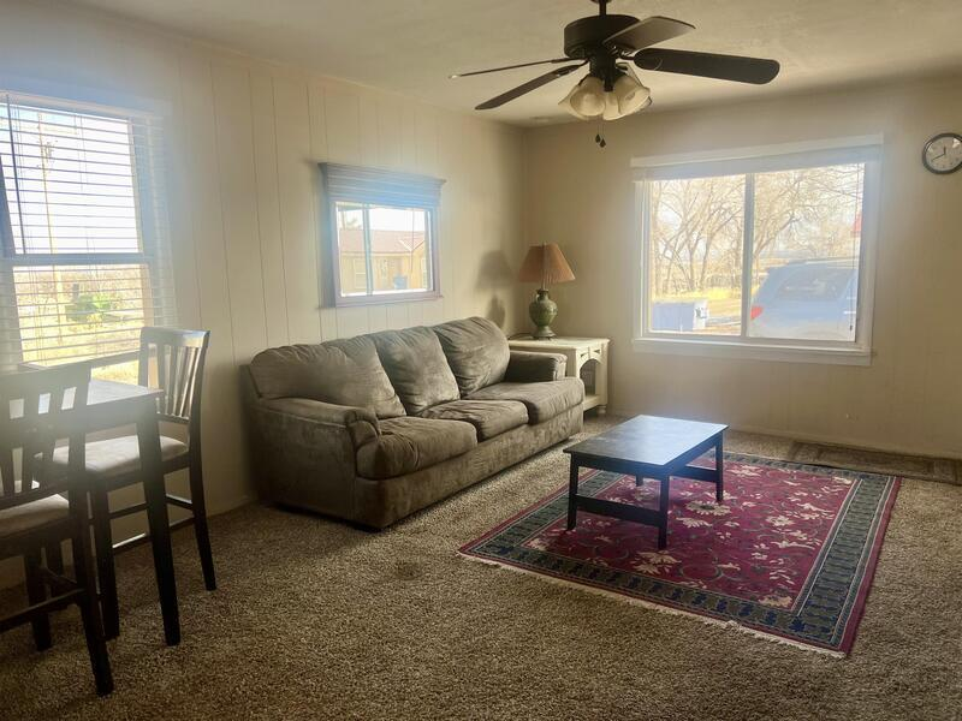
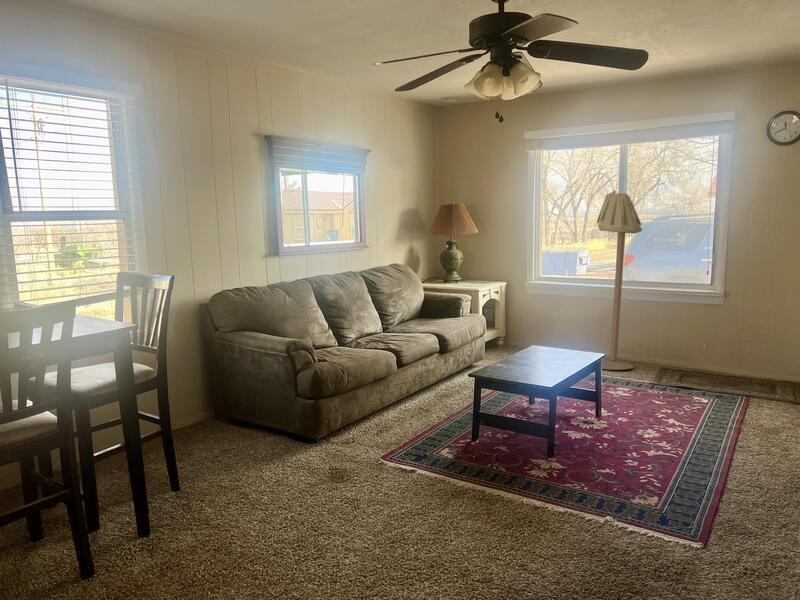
+ floor lamp [596,190,643,371]
